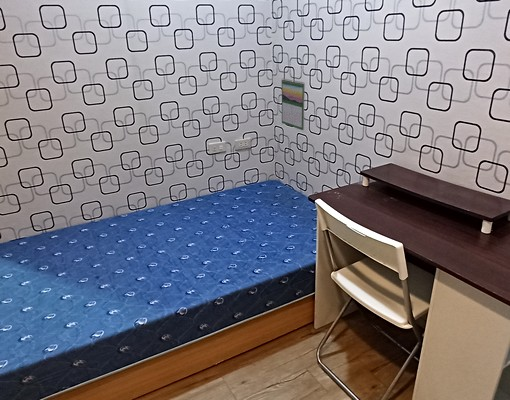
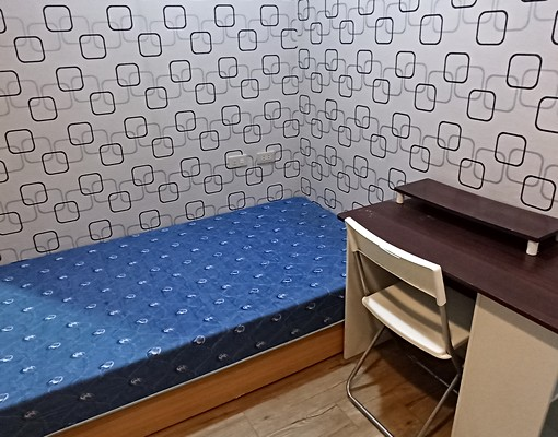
- calendar [281,77,306,131]
